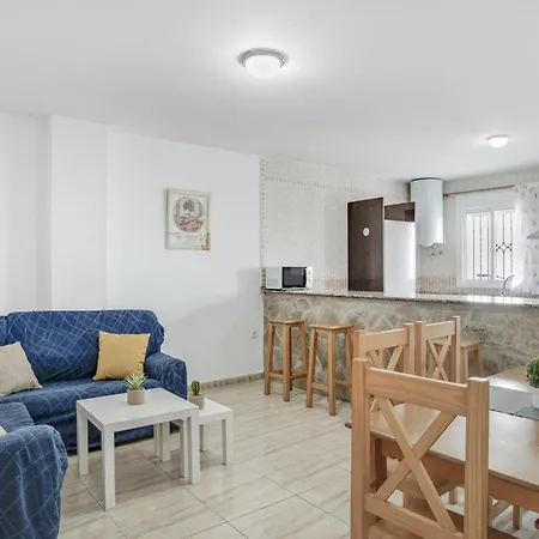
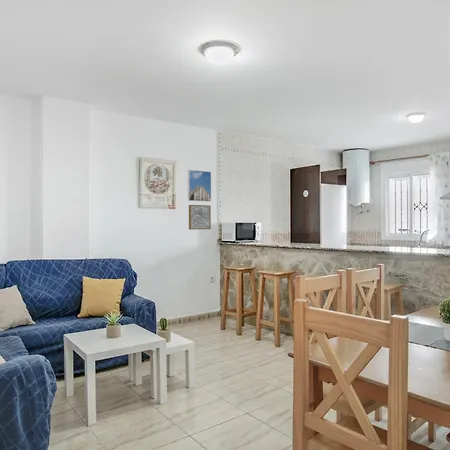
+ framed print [187,169,212,203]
+ wall art [188,204,212,231]
